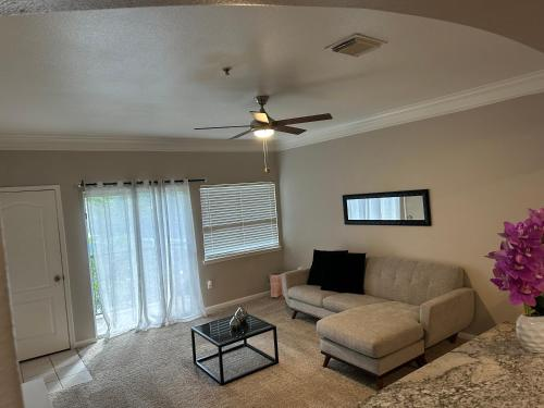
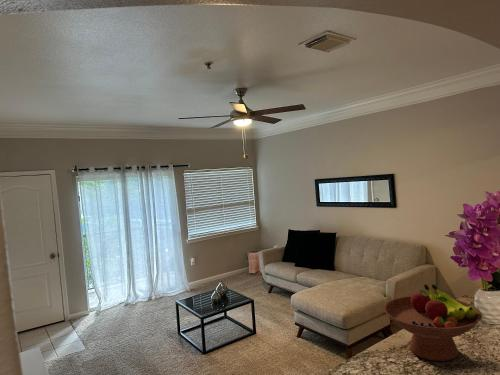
+ fruit bowl [383,283,483,362]
